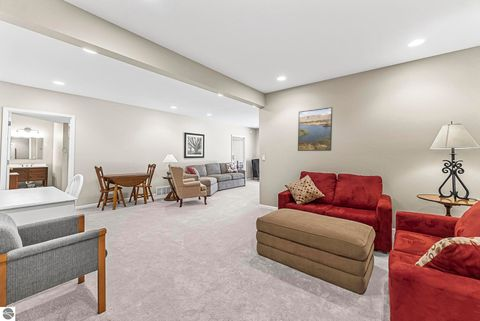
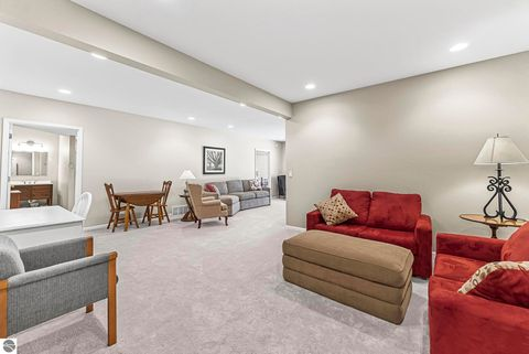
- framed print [297,106,333,152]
